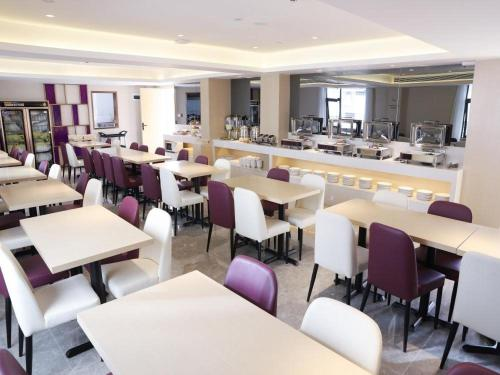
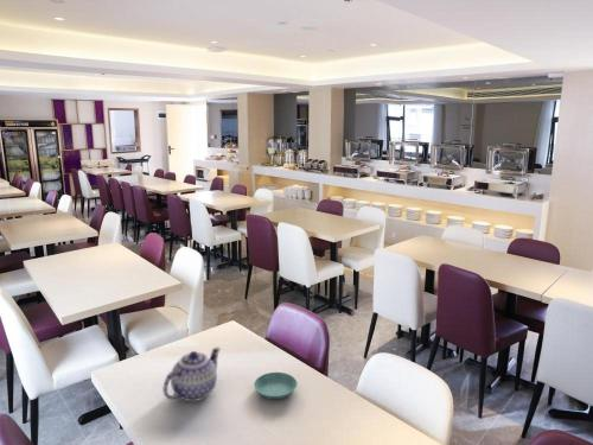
+ saucer [253,371,299,400]
+ teapot [162,347,222,402]
